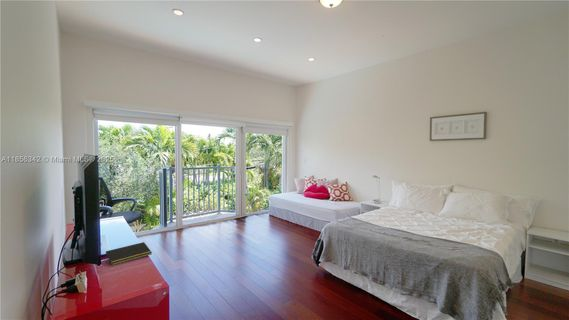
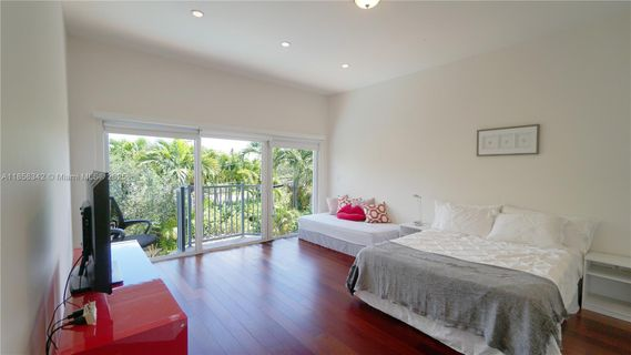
- notepad [104,241,153,266]
